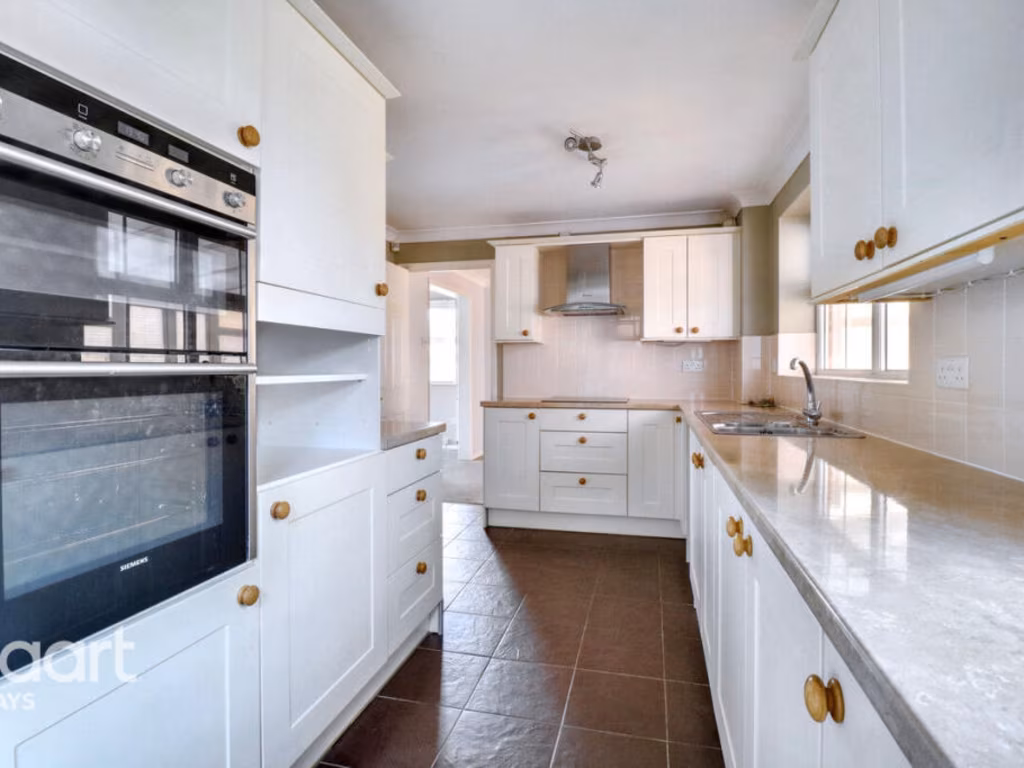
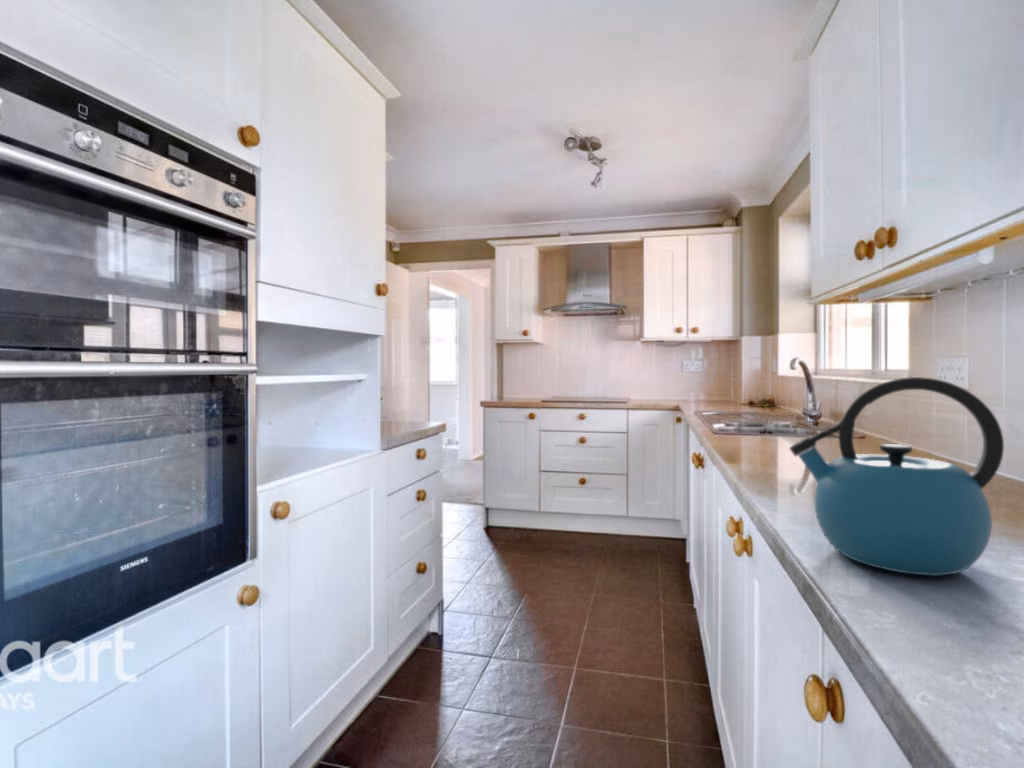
+ kettle [788,376,1005,577]
